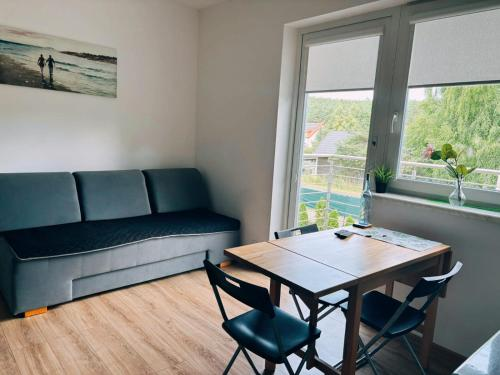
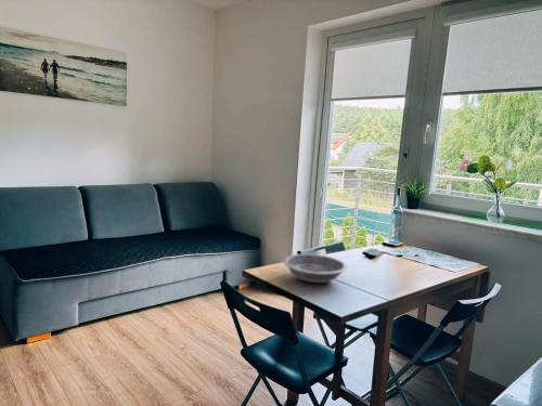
+ bowl [282,252,349,284]
